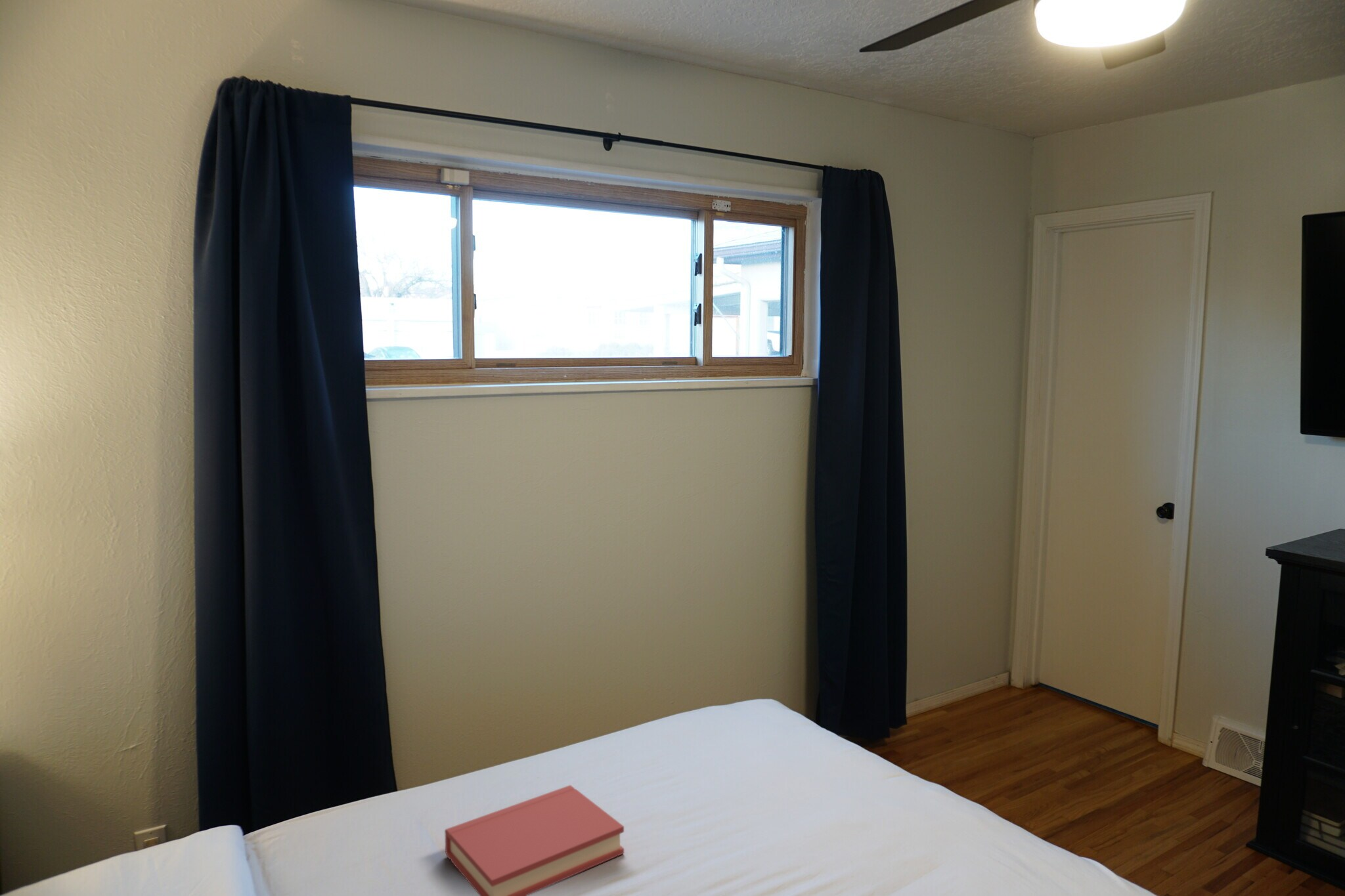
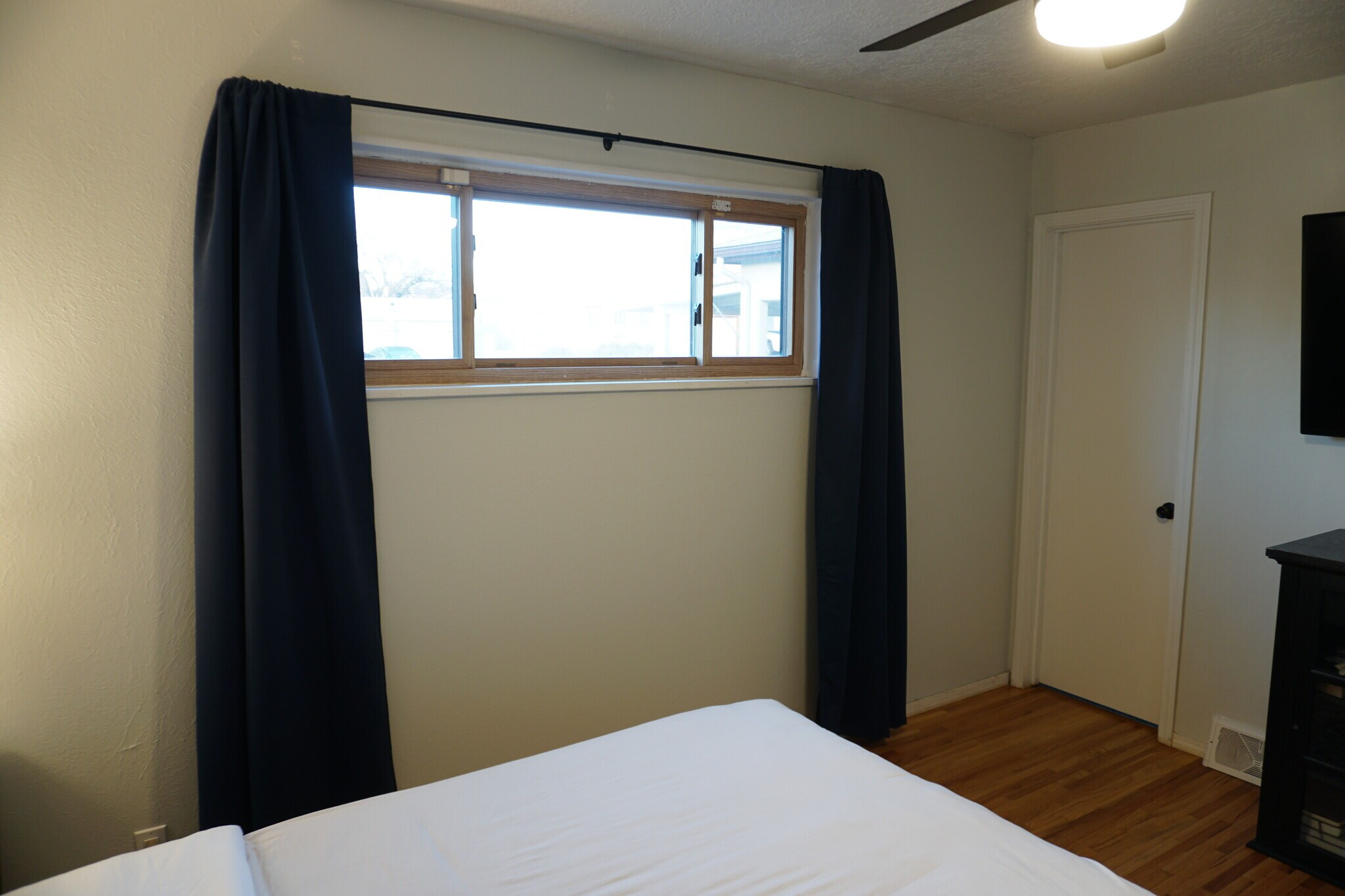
- hardback book [444,784,625,896]
